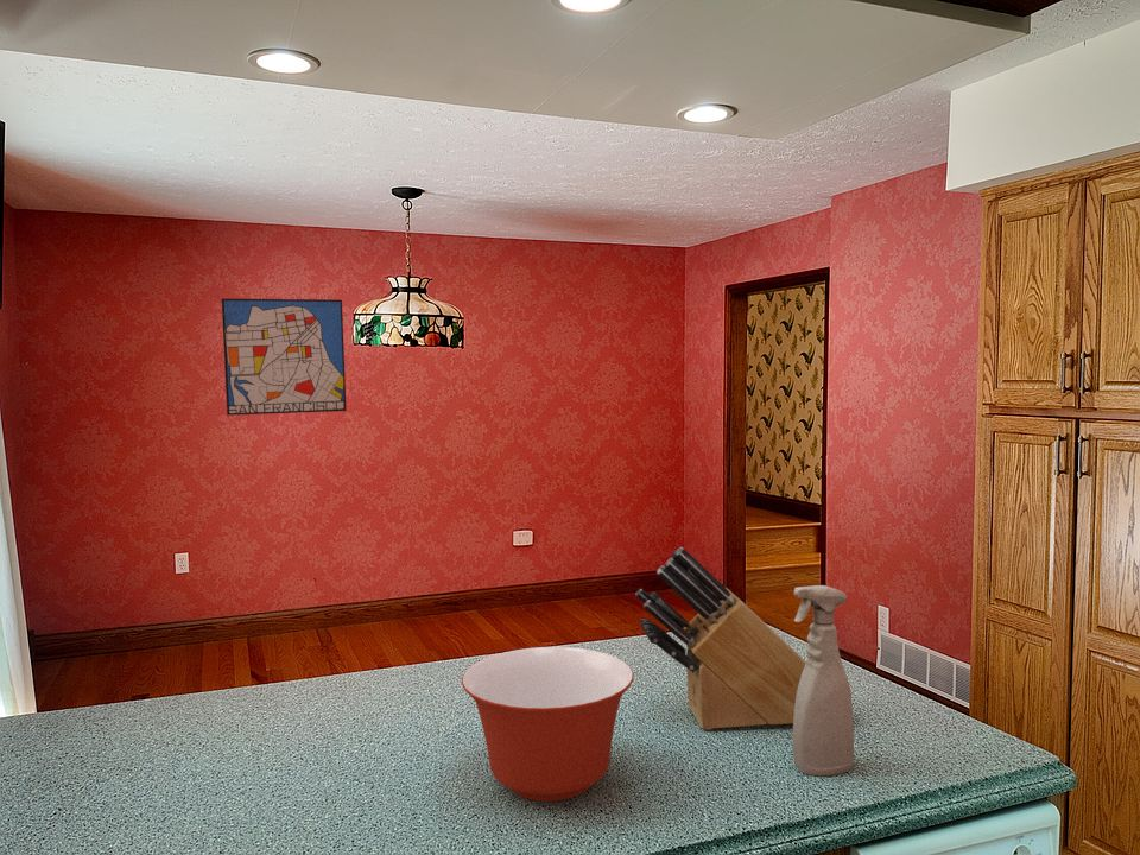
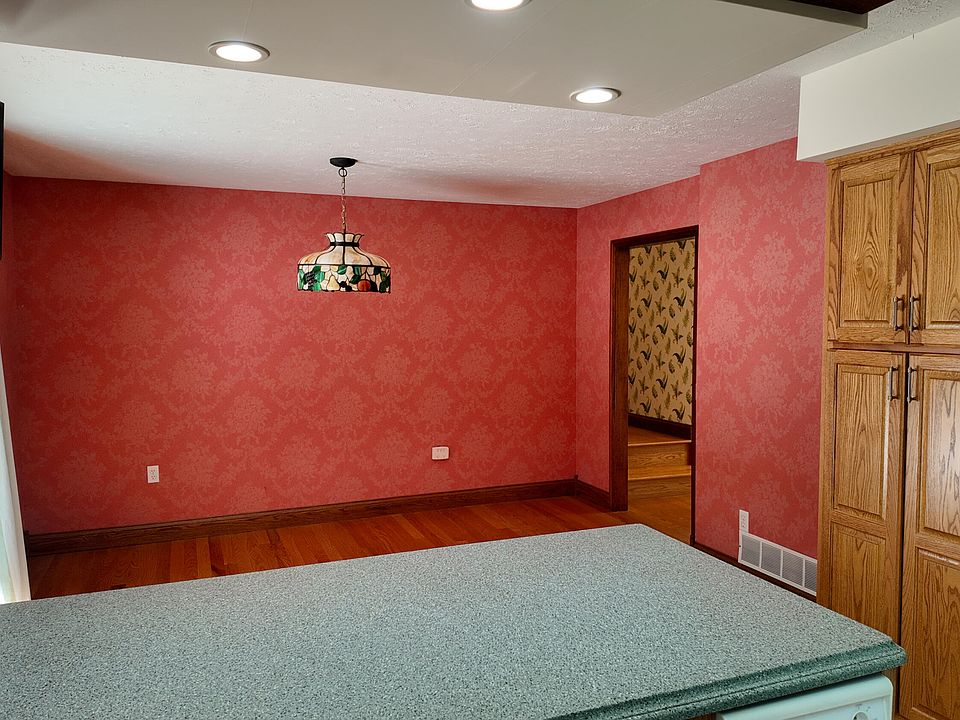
- knife block [634,546,806,732]
- mixing bowl [461,646,635,803]
- wall art [221,297,348,417]
- spray bottle [792,584,855,777]
